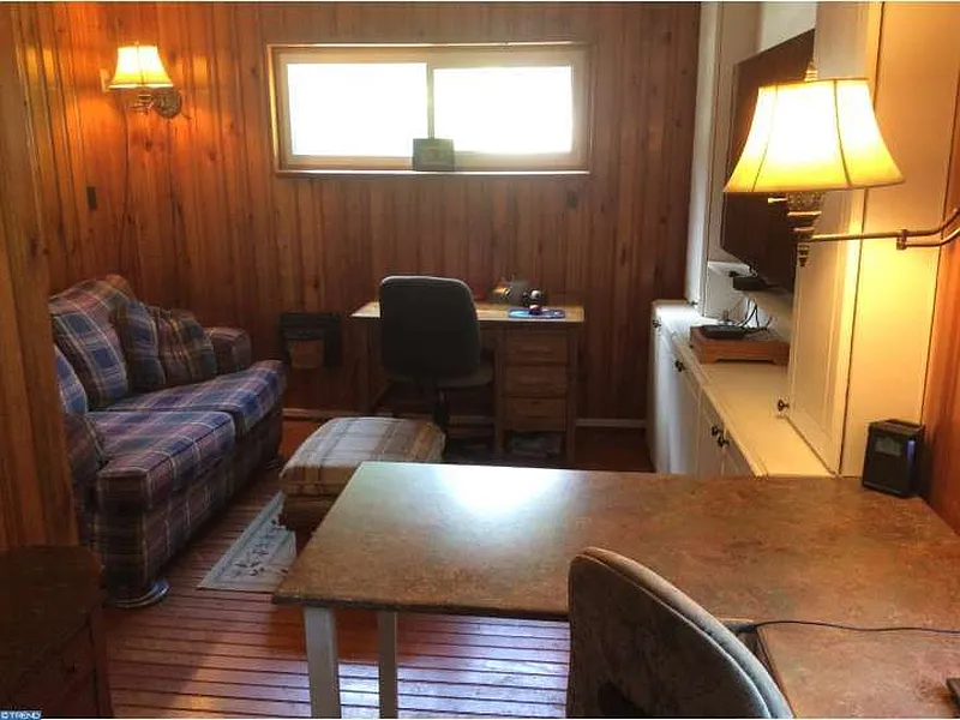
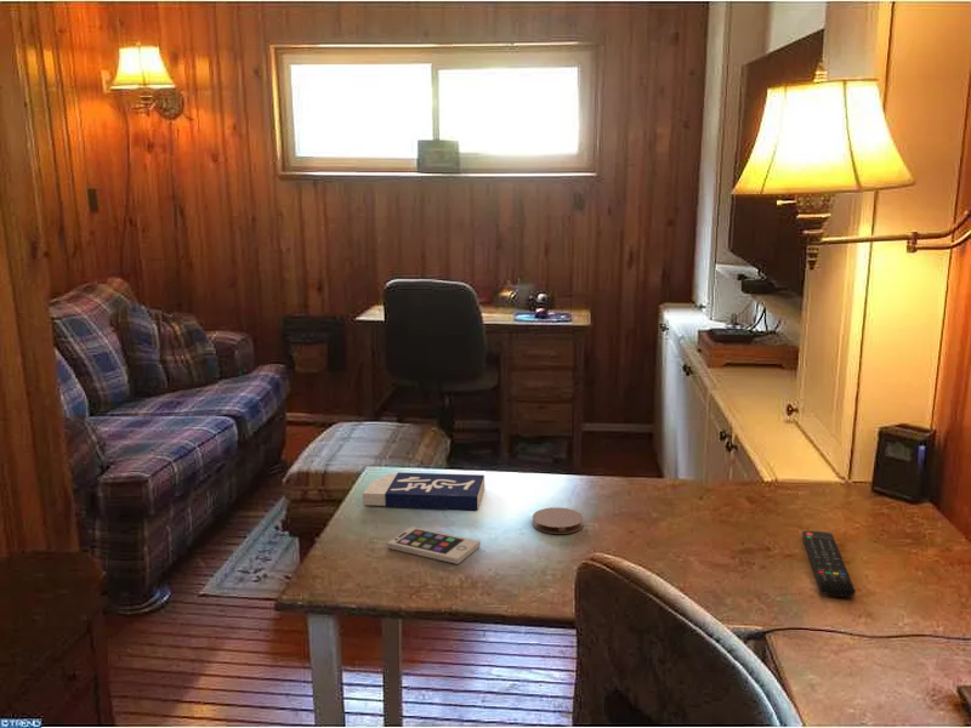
+ remote control [801,530,857,598]
+ smartphone [386,525,482,565]
+ book [362,471,486,511]
+ coaster [532,506,584,535]
